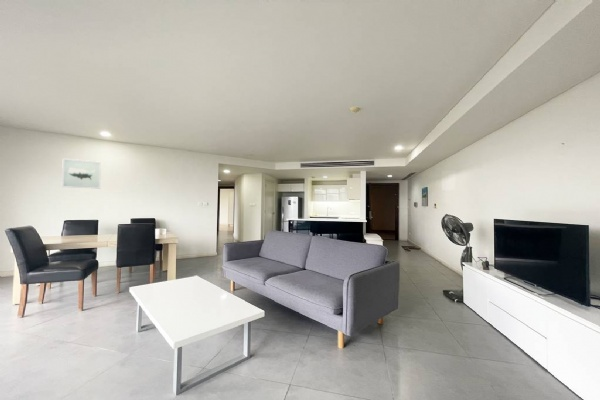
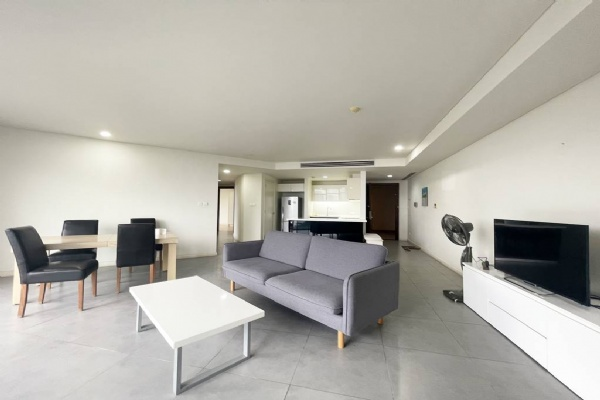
- wall art [61,157,102,190]
